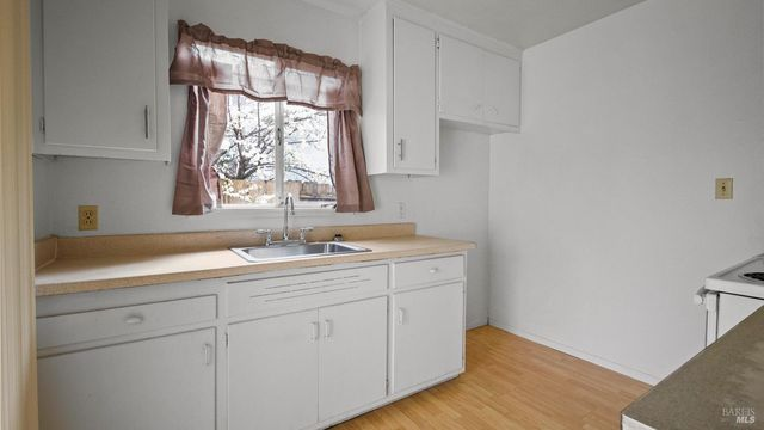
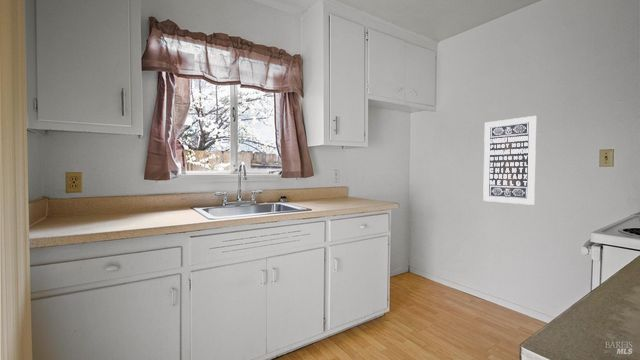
+ wall art [482,115,537,206]
